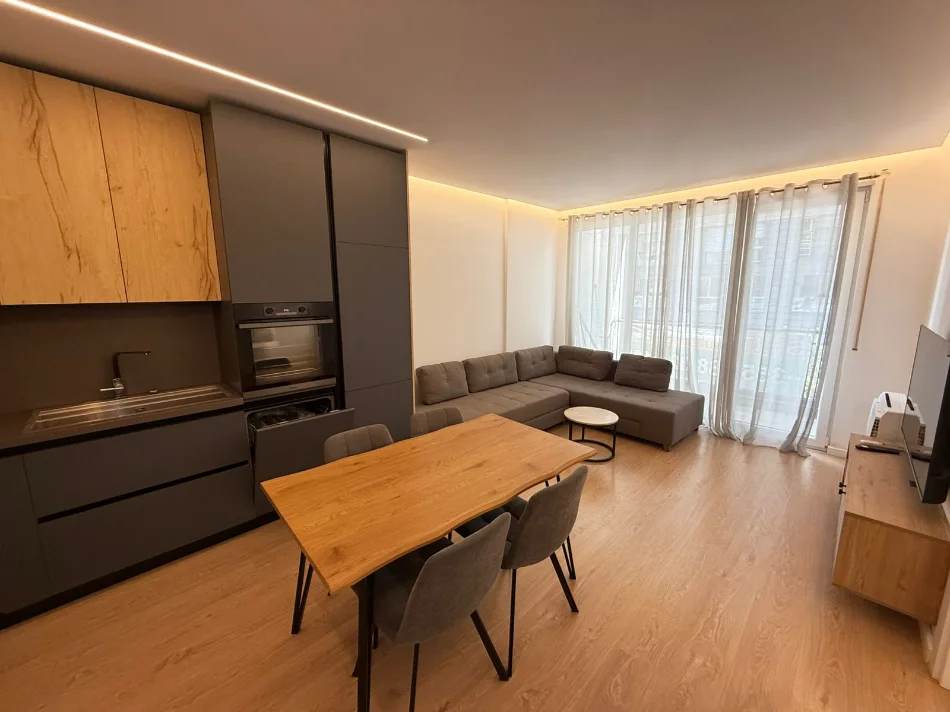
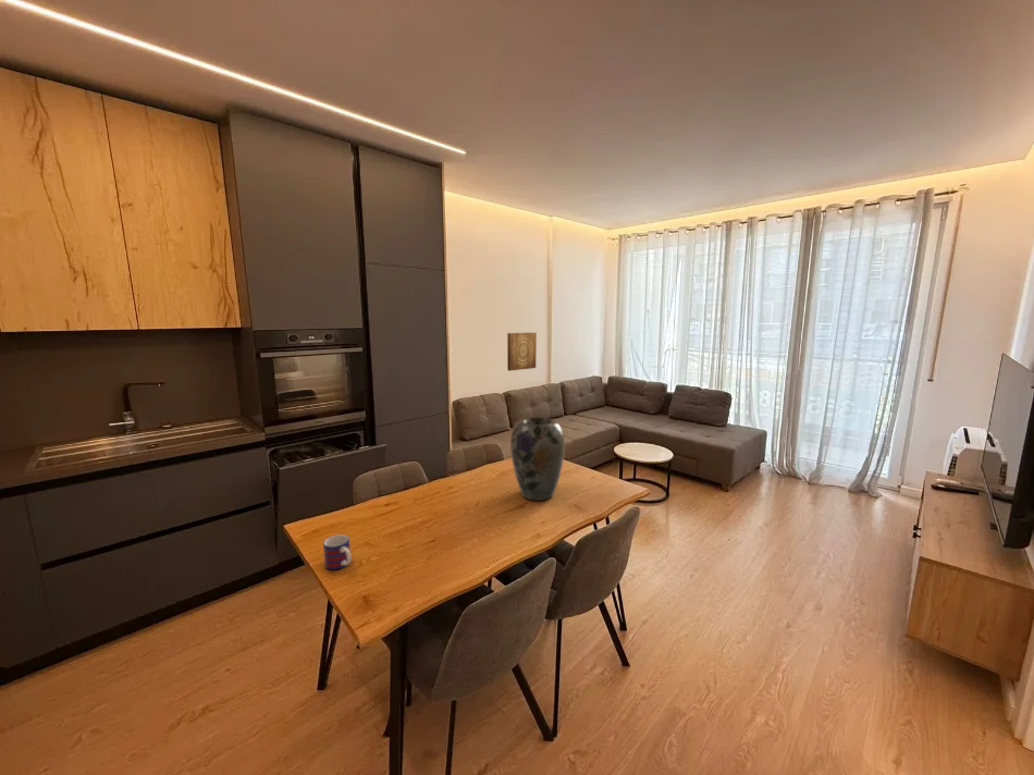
+ mug [322,533,352,571]
+ wall art [506,332,538,372]
+ vase [509,416,566,502]
